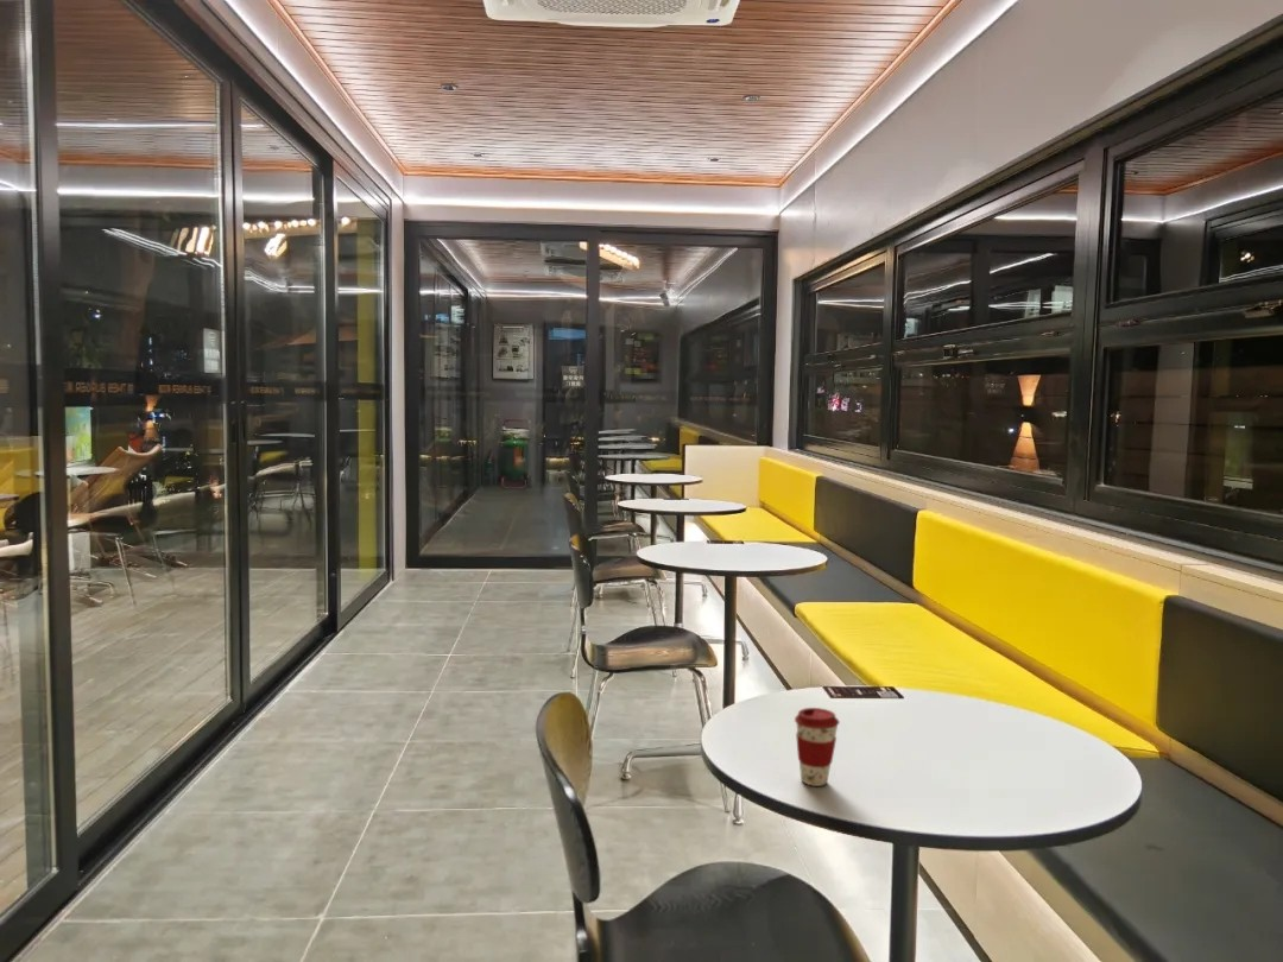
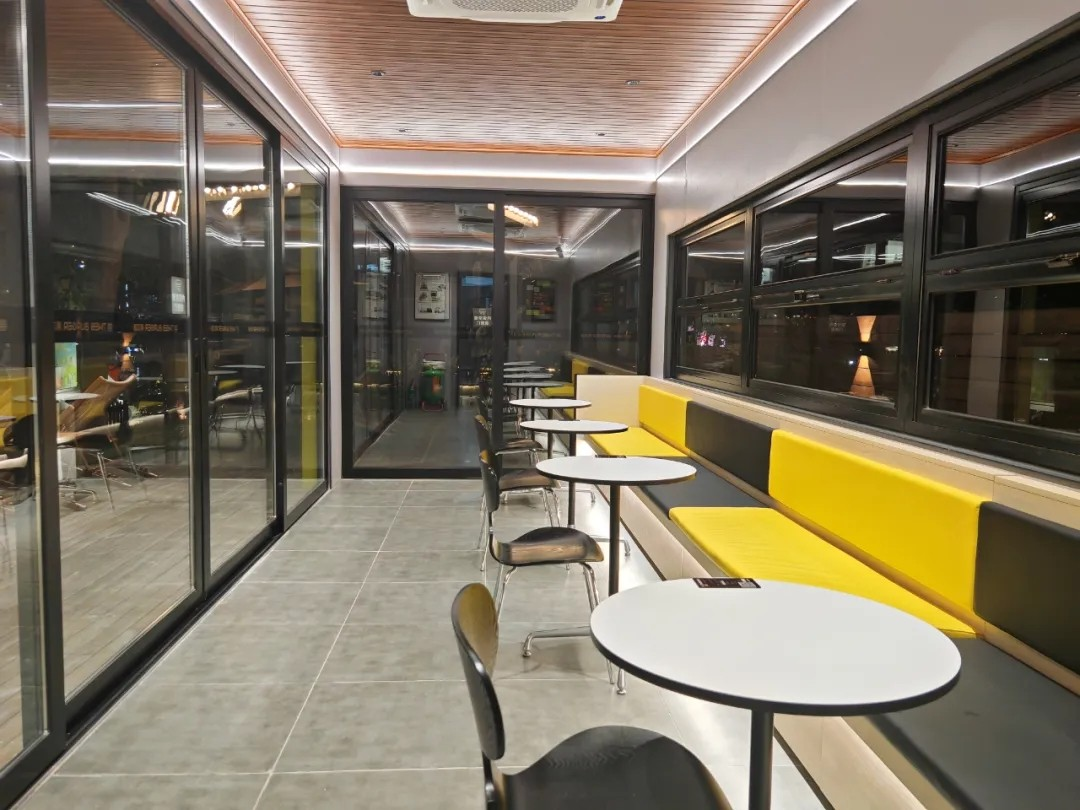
- coffee cup [794,707,841,787]
